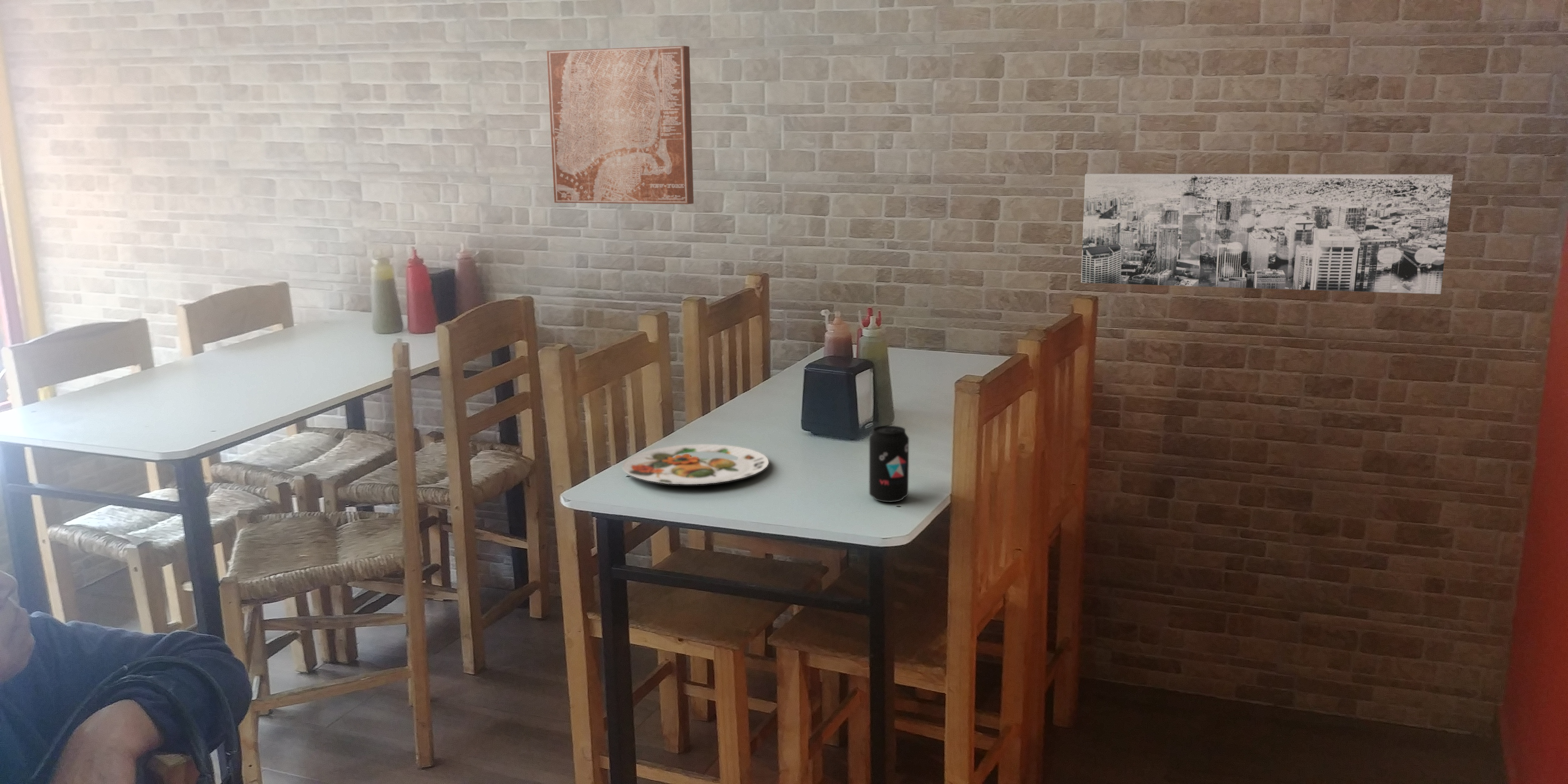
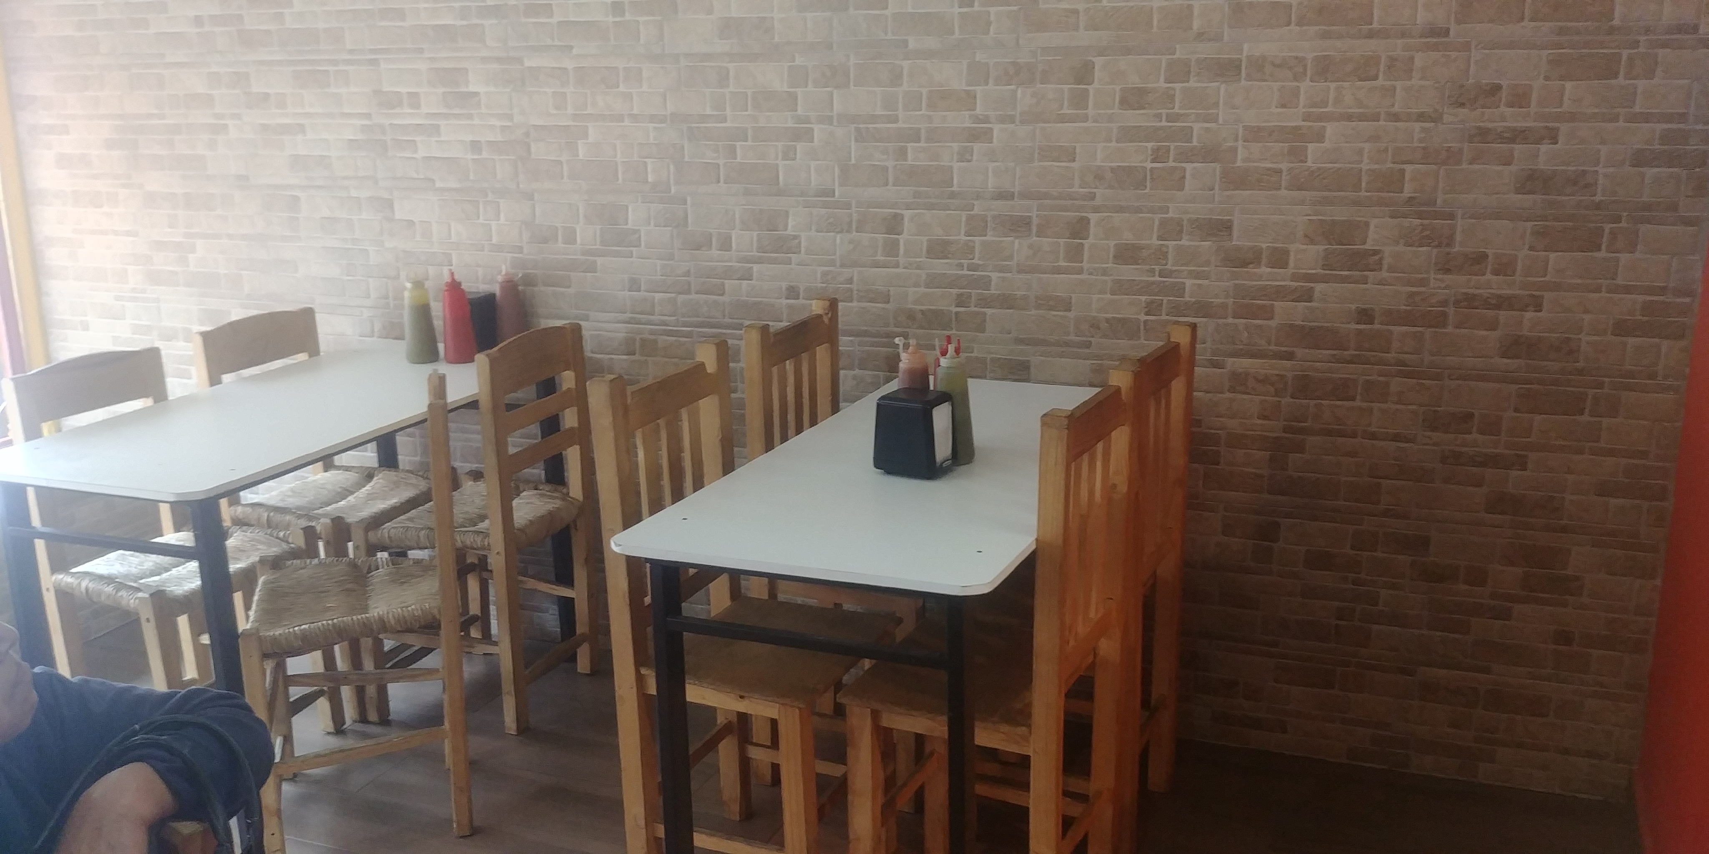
- wall art [1080,173,1454,295]
- wall art [546,46,694,205]
- beverage can [869,425,909,503]
- plate [622,444,769,485]
